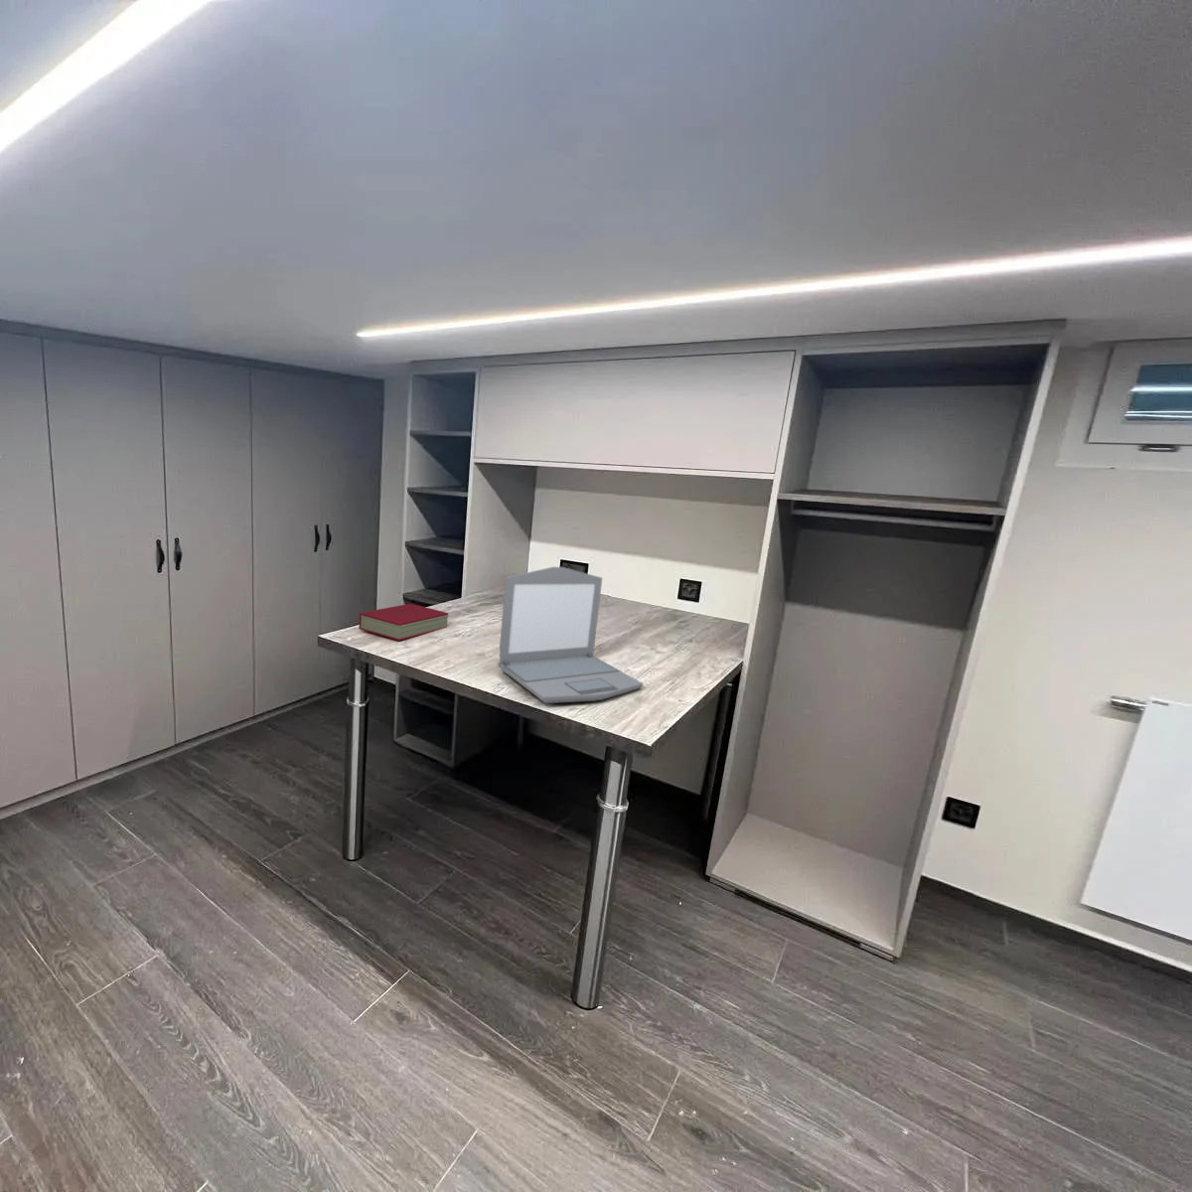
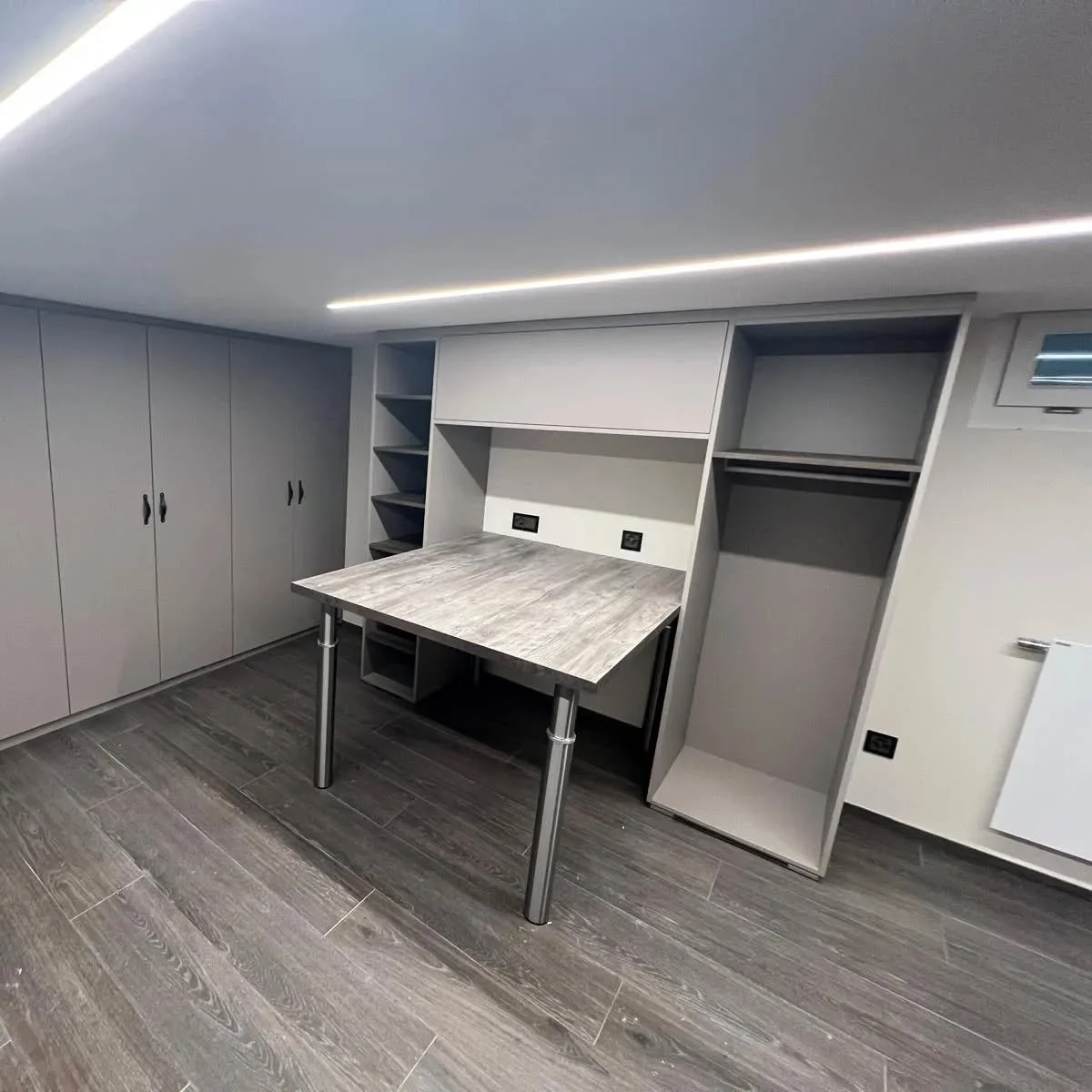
- book [359,603,449,642]
- laptop [497,567,644,704]
